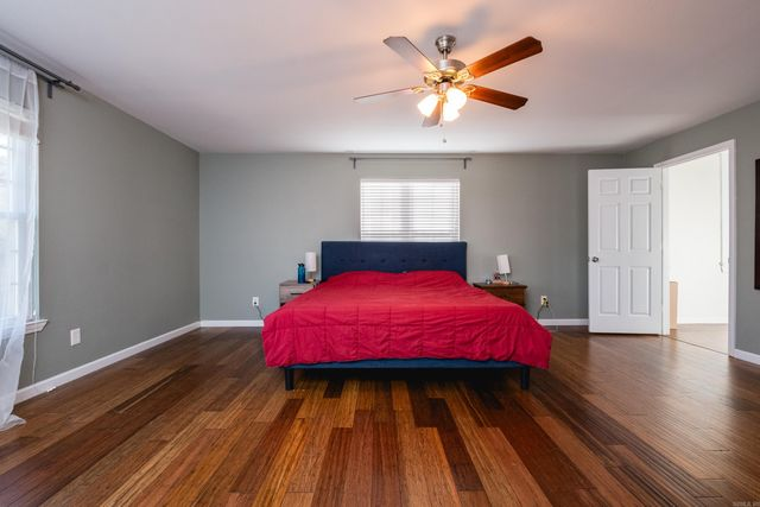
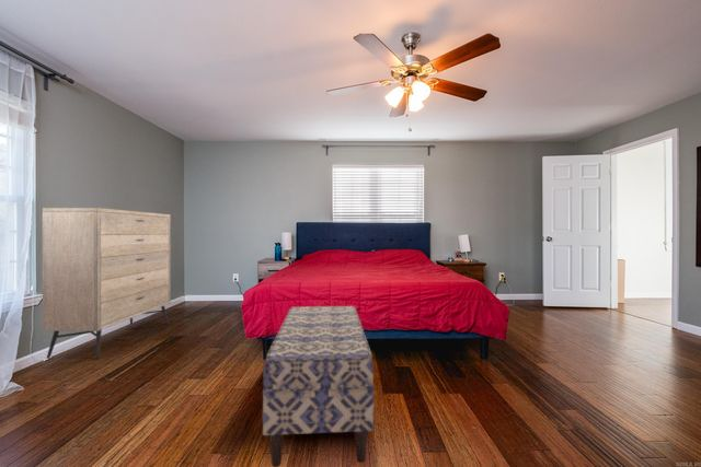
+ bench [262,305,375,467]
+ dresser [42,207,172,360]
